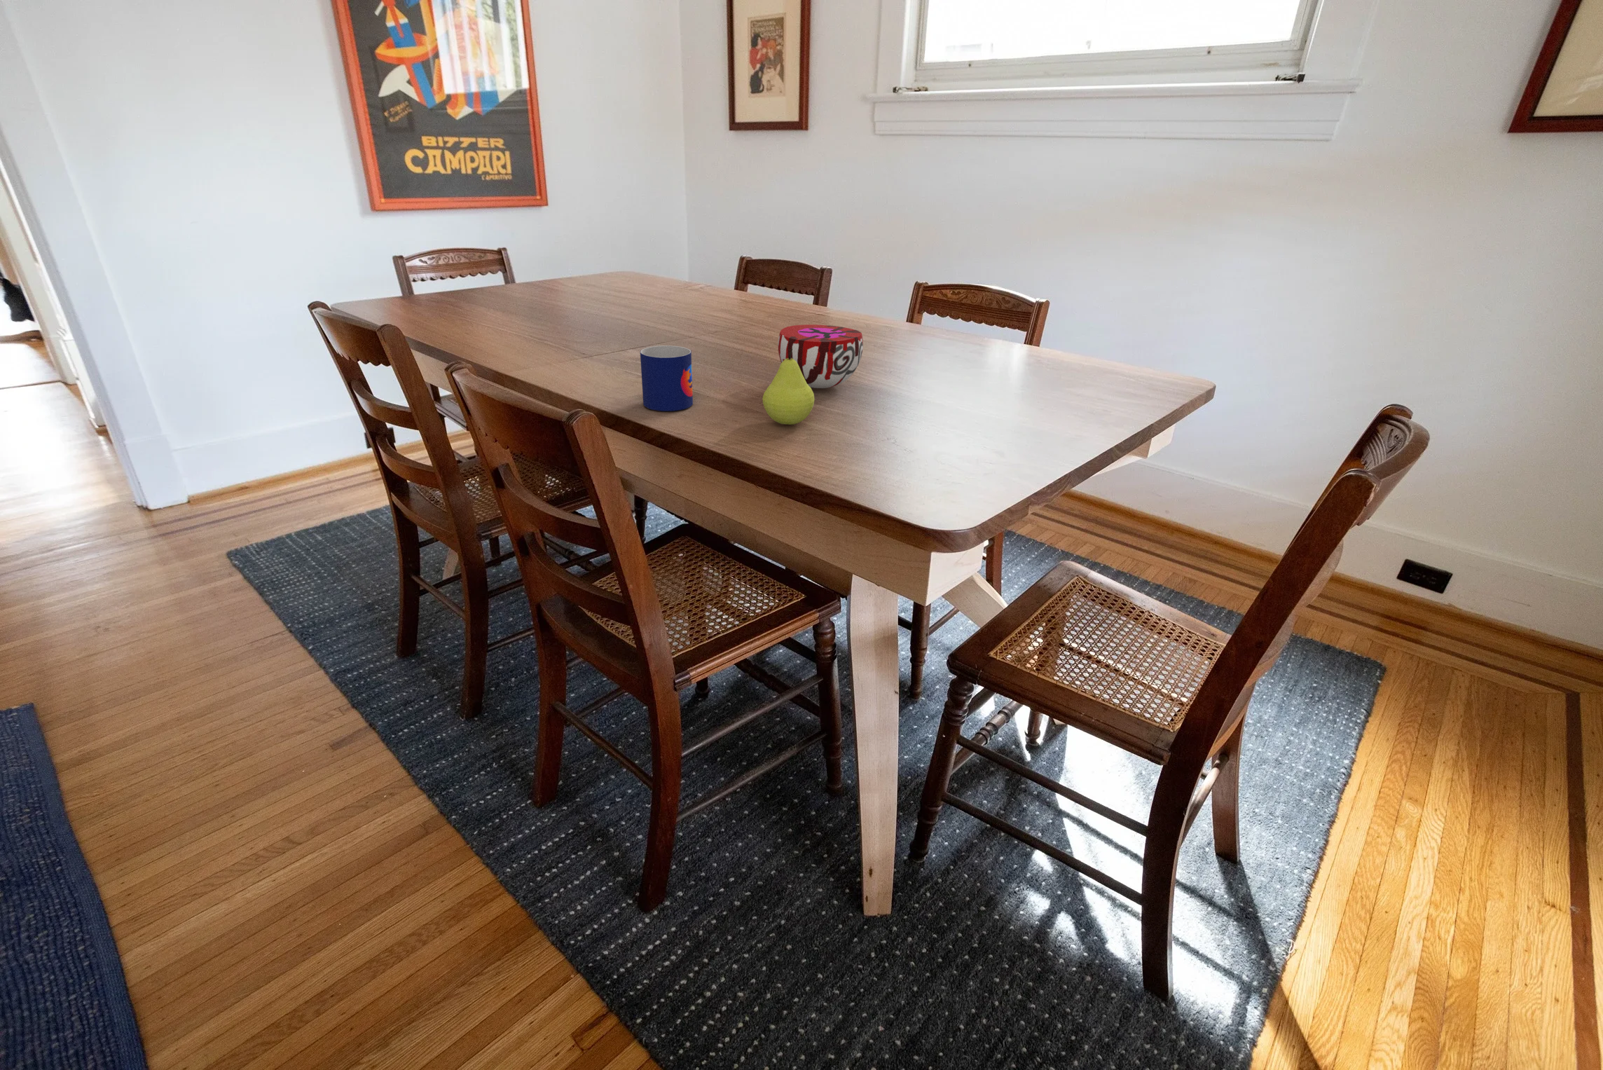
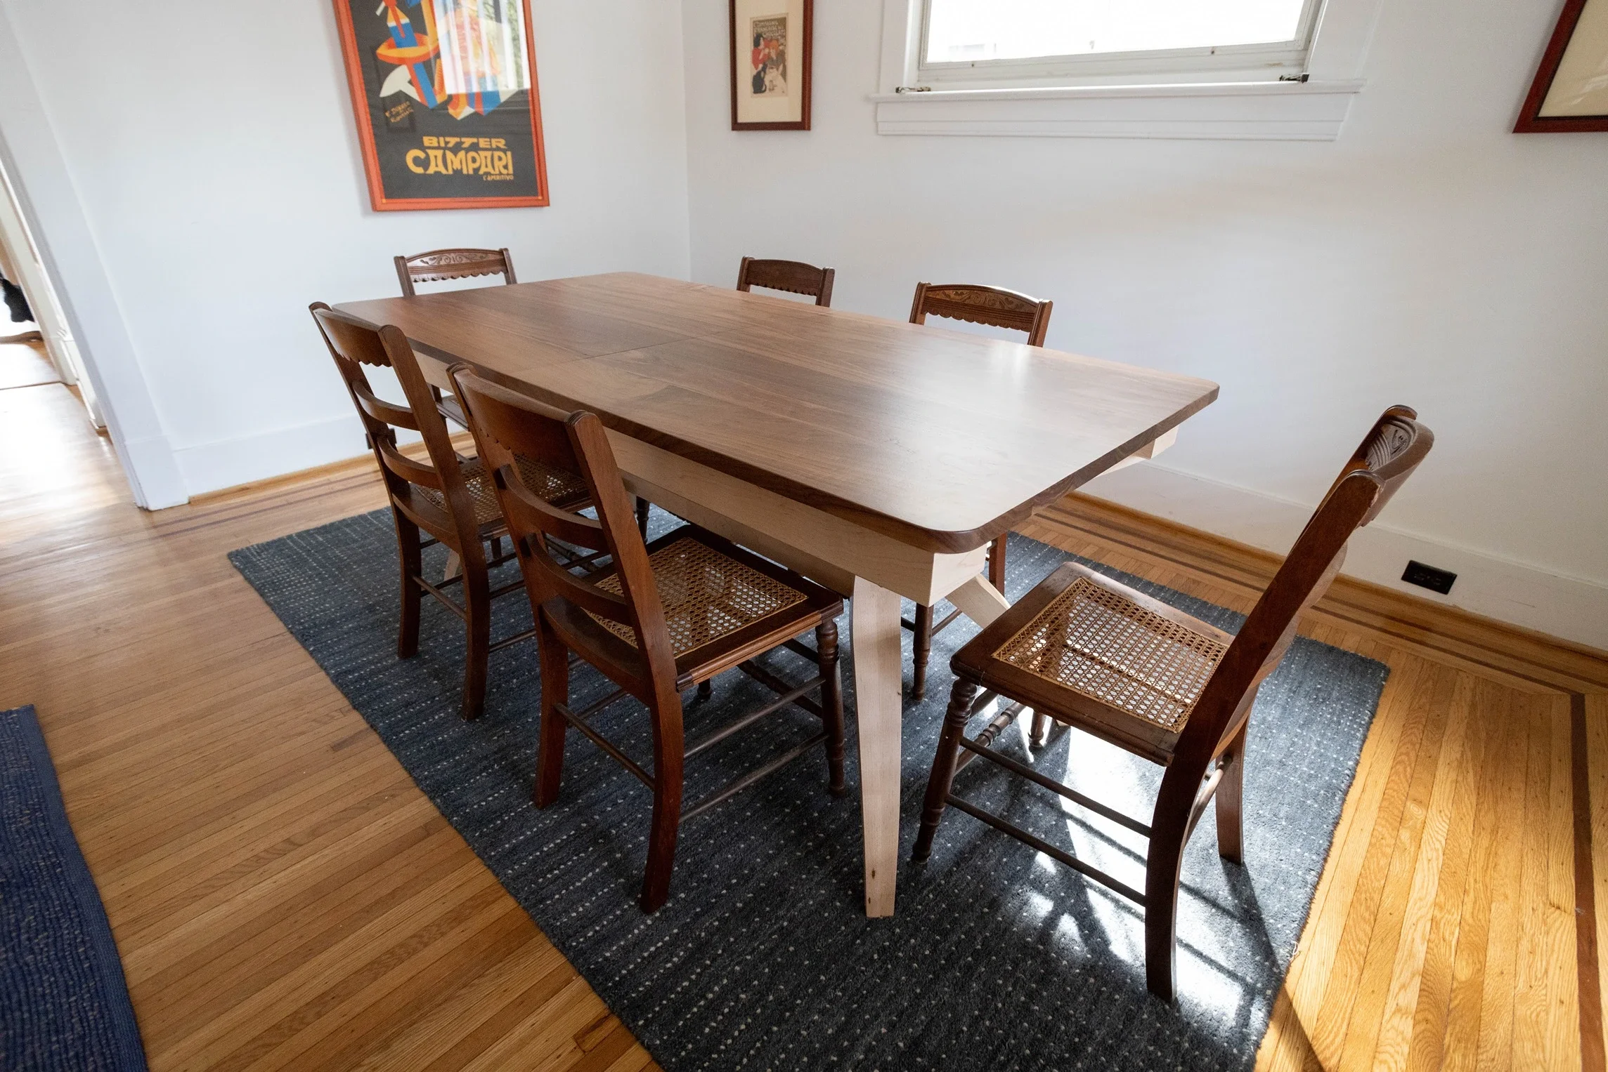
- mug [640,345,693,412]
- fruit [762,349,815,425]
- decorative bowl [777,324,864,389]
